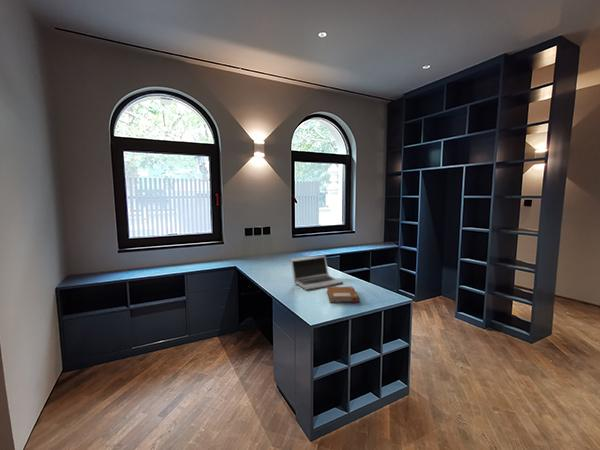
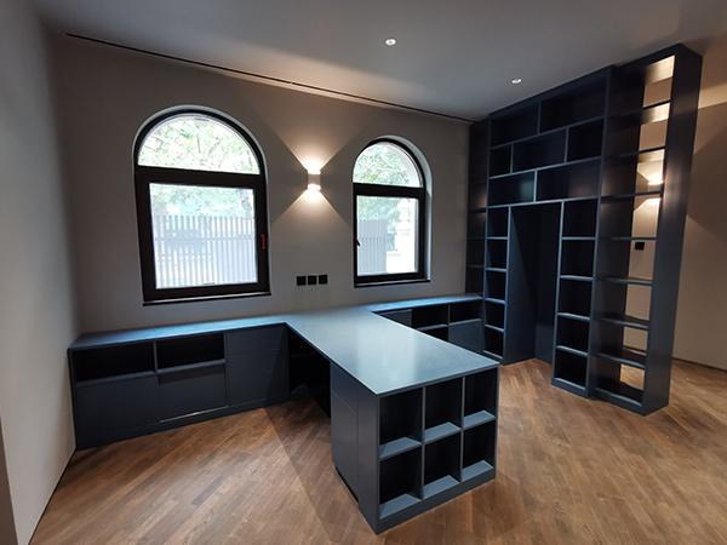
- laptop [290,254,344,291]
- notebook [326,286,361,304]
